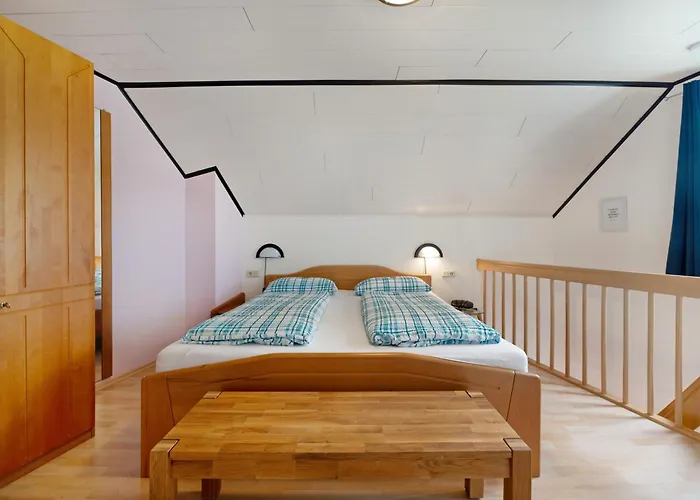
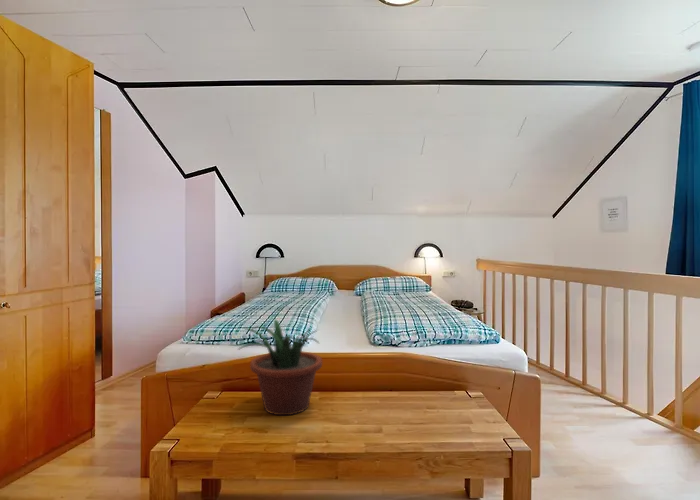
+ potted plant [236,319,323,416]
